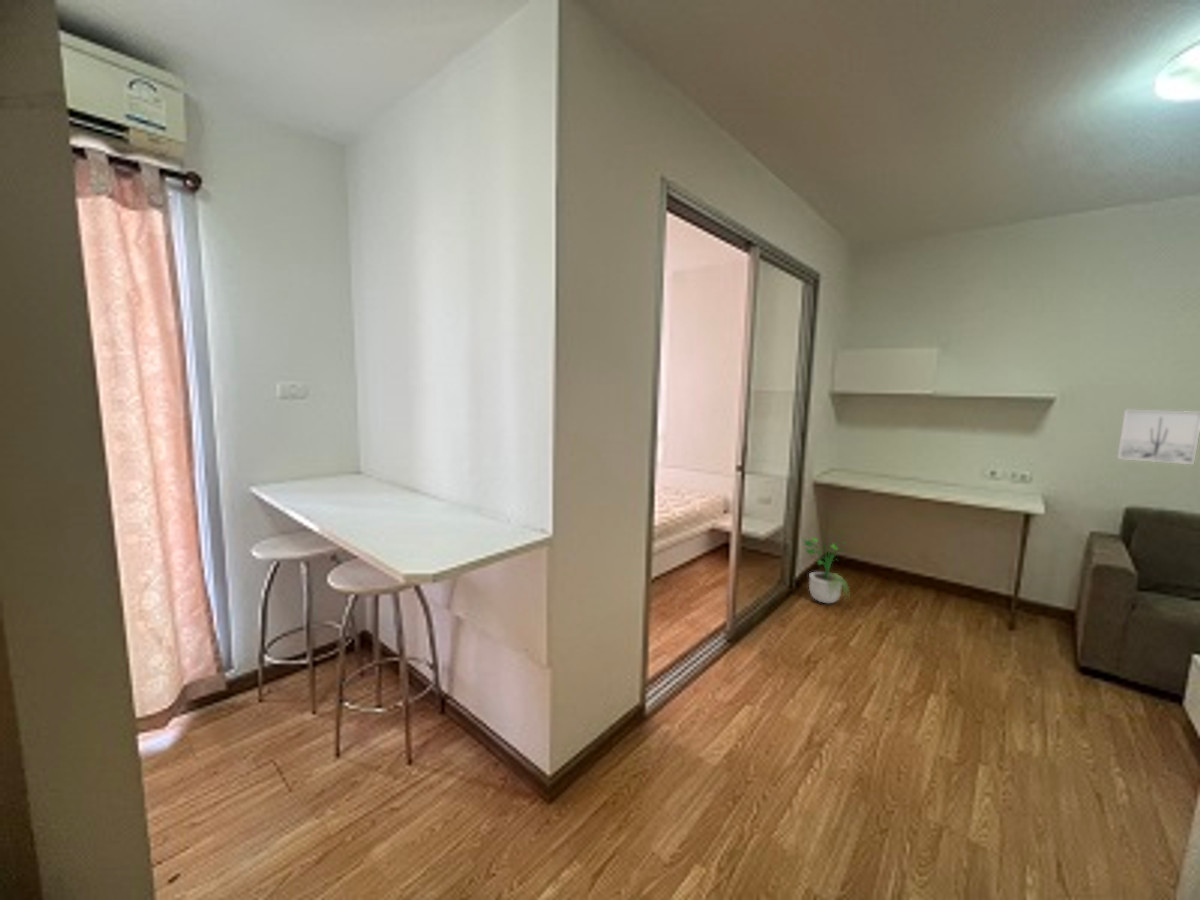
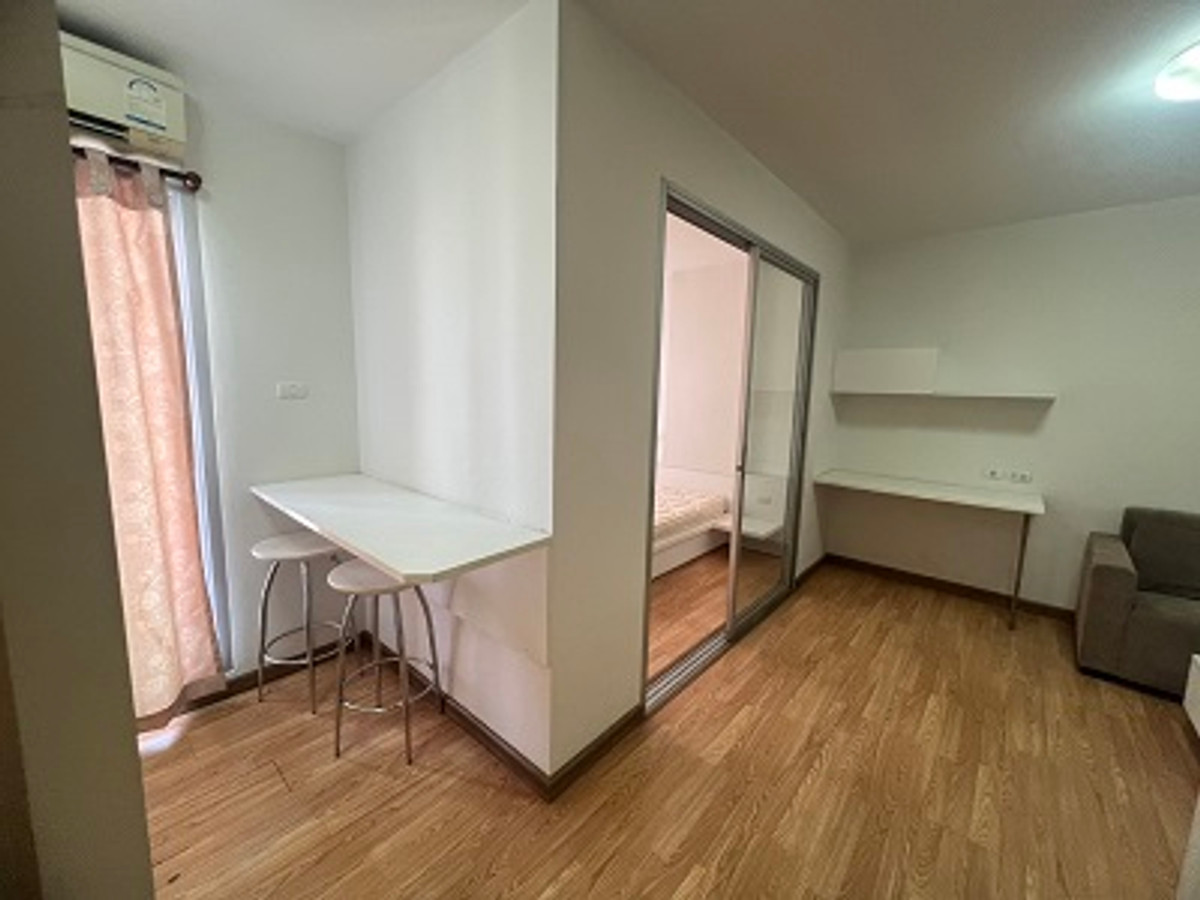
- potted plant [801,522,851,604]
- wall art [1116,409,1200,465]
